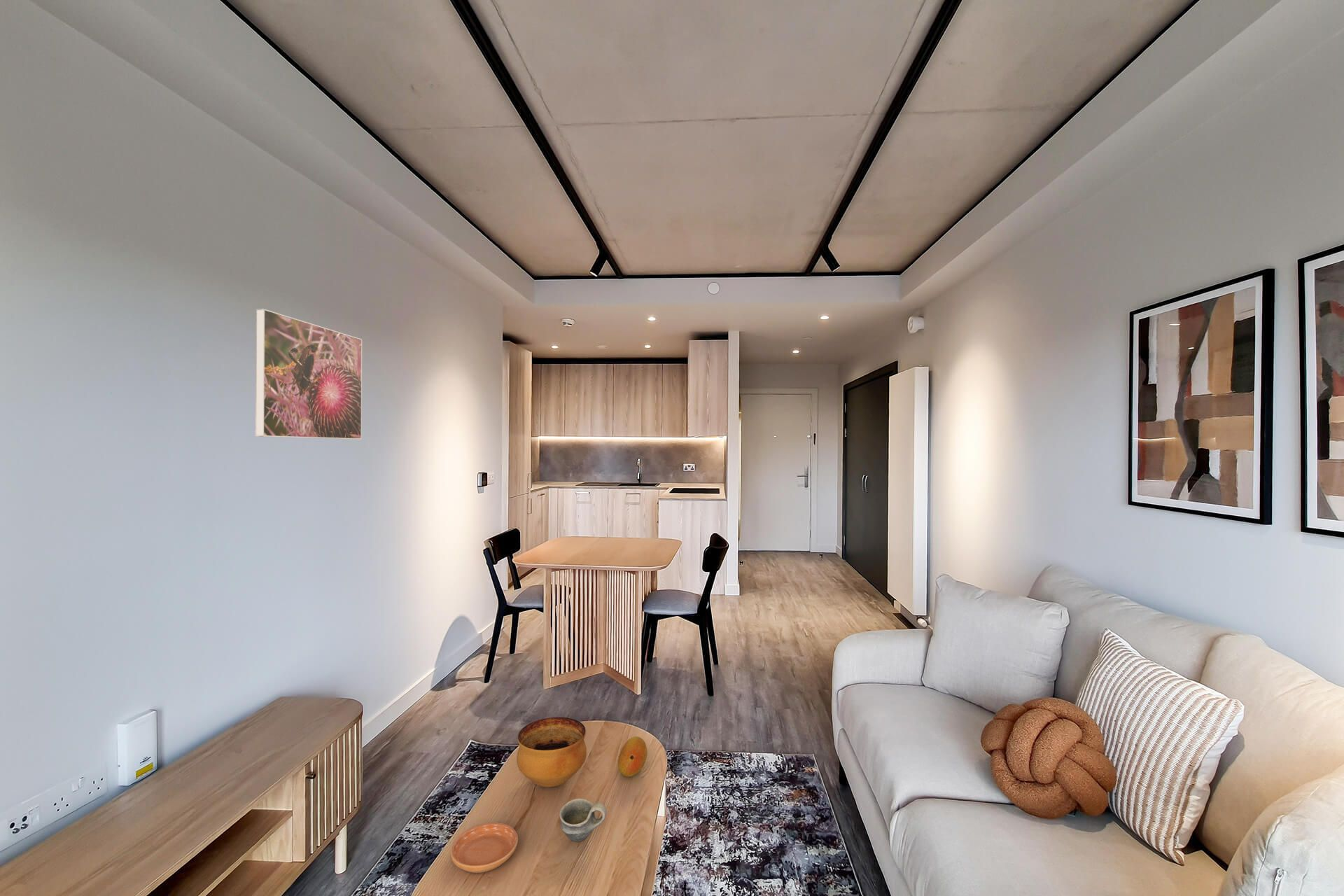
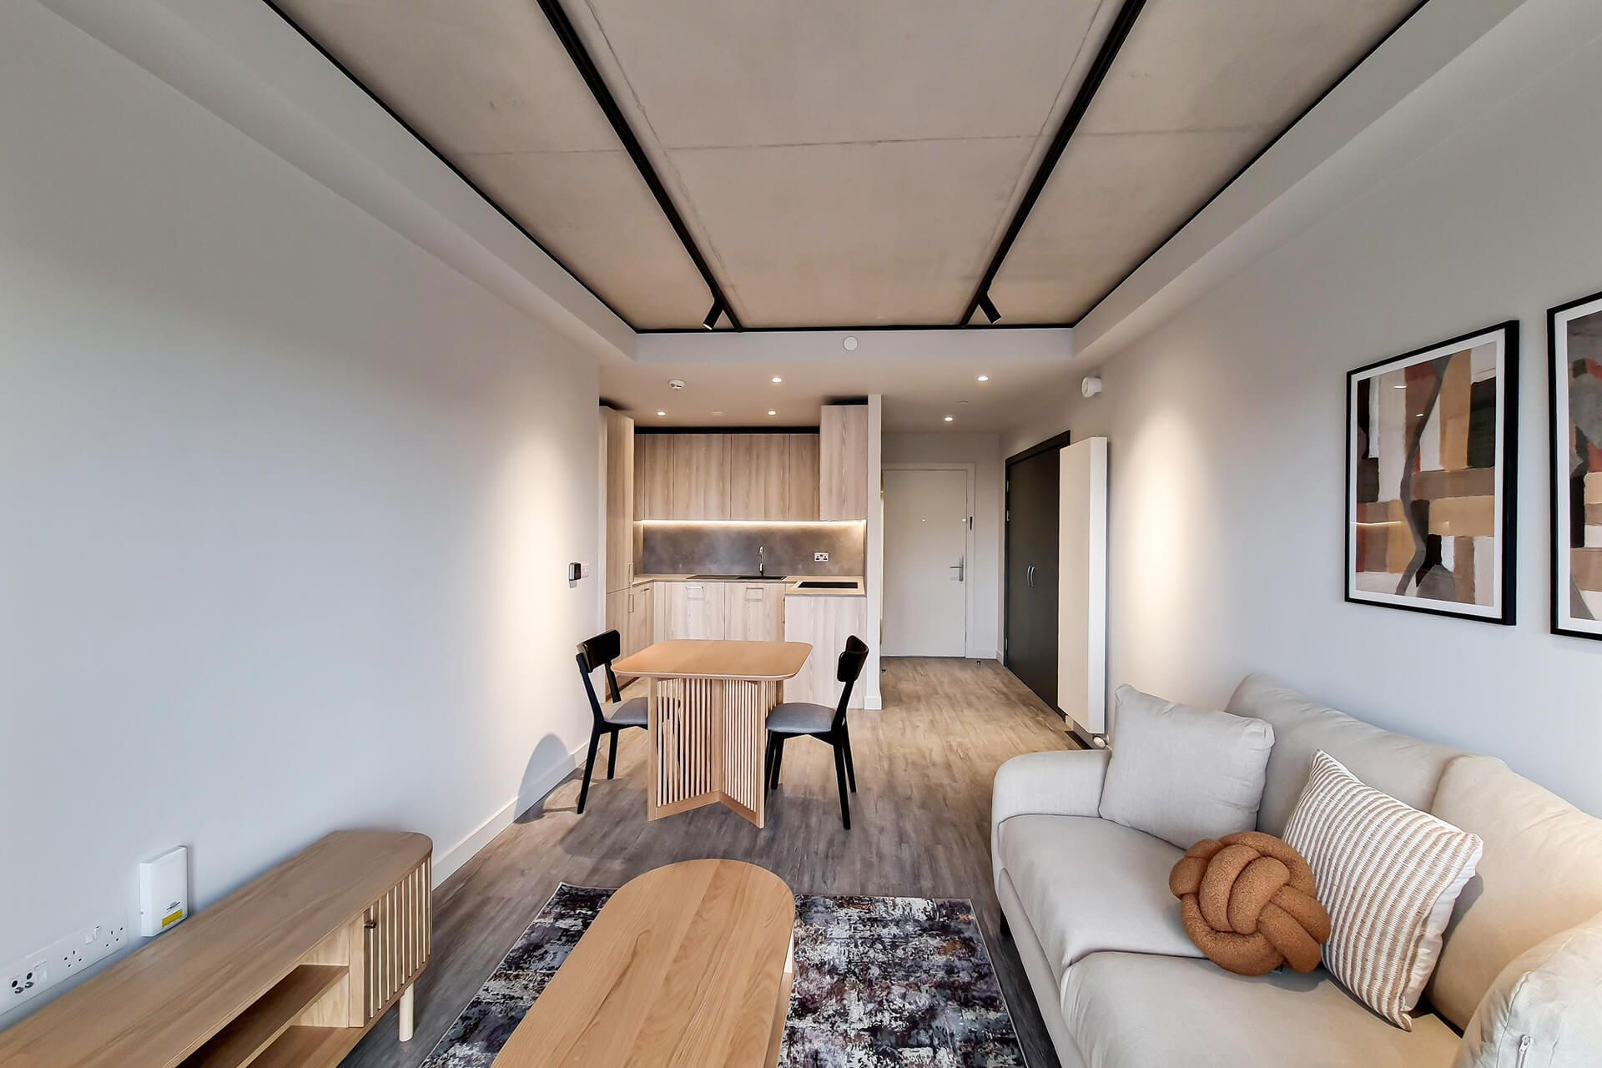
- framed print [255,308,363,440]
- fruit [617,736,648,778]
- cup [559,798,607,843]
- saucer [450,822,519,874]
- bowl [516,717,587,788]
